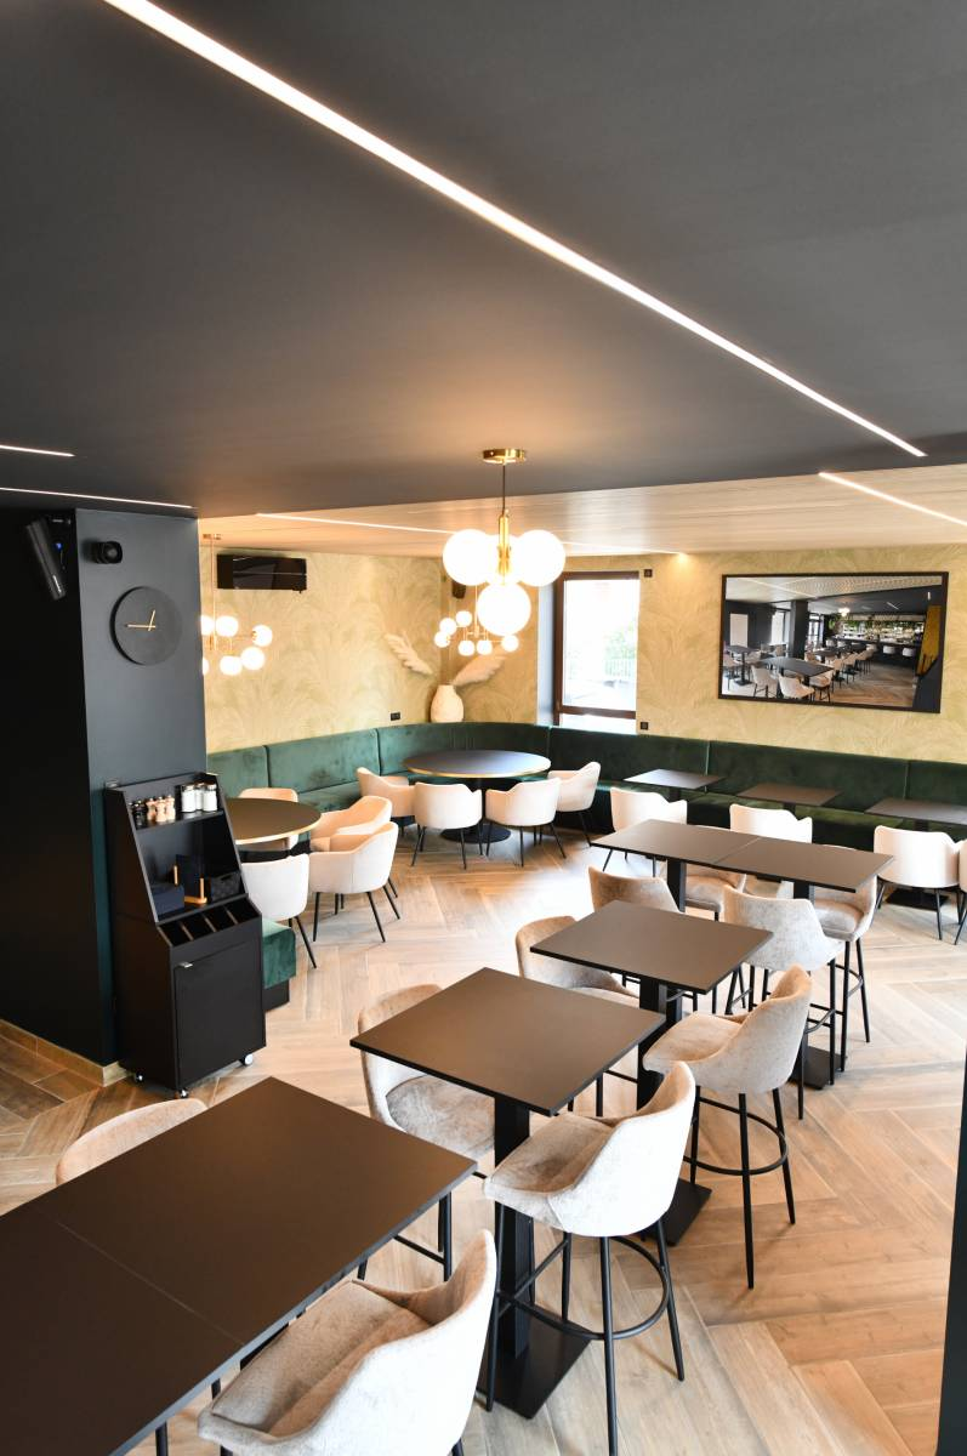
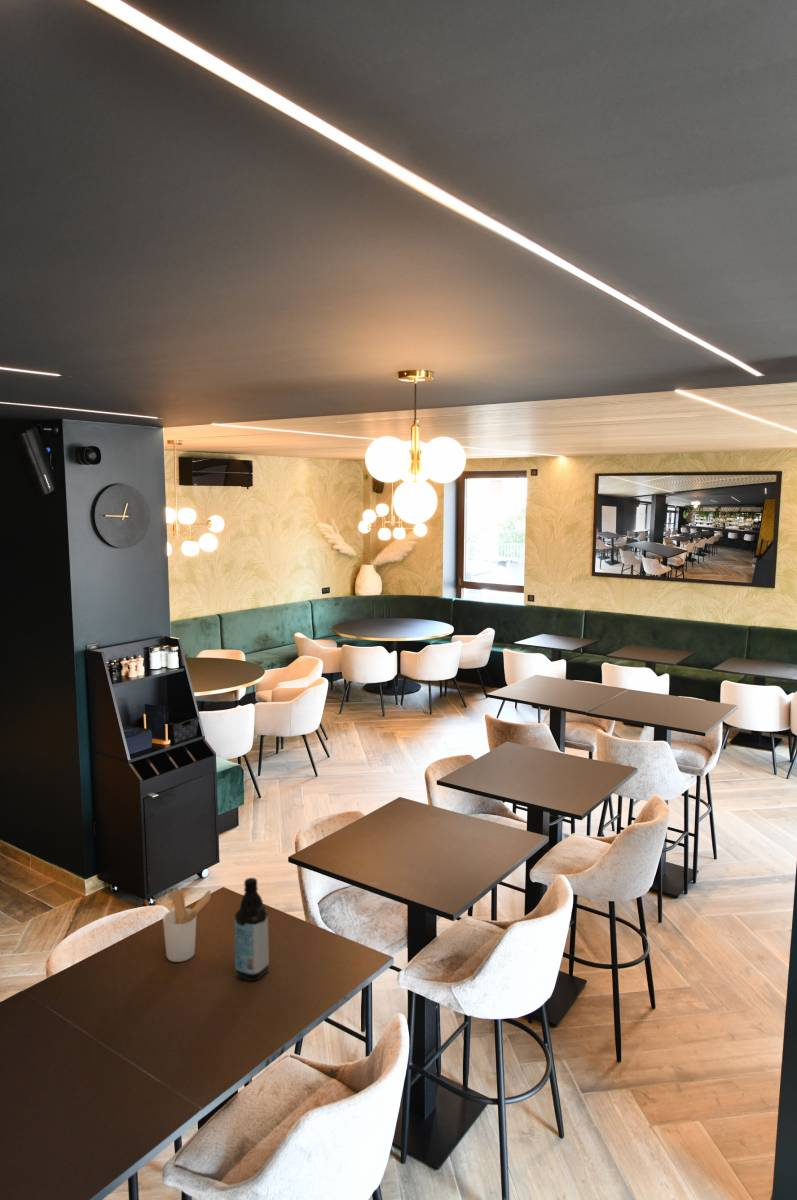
+ water bottle [234,877,270,982]
+ utensil holder [162,888,212,963]
